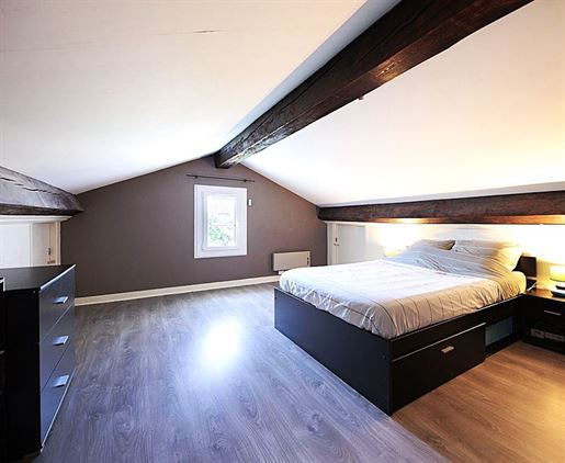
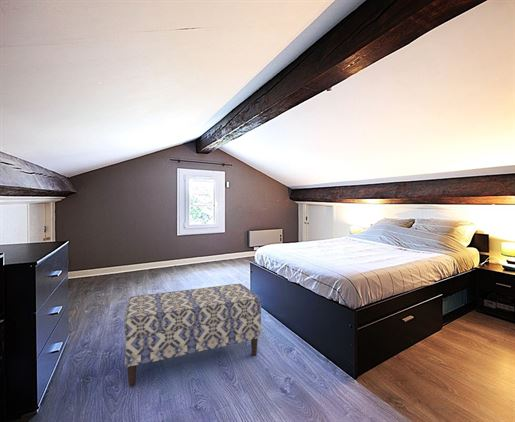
+ bench [123,283,262,387]
